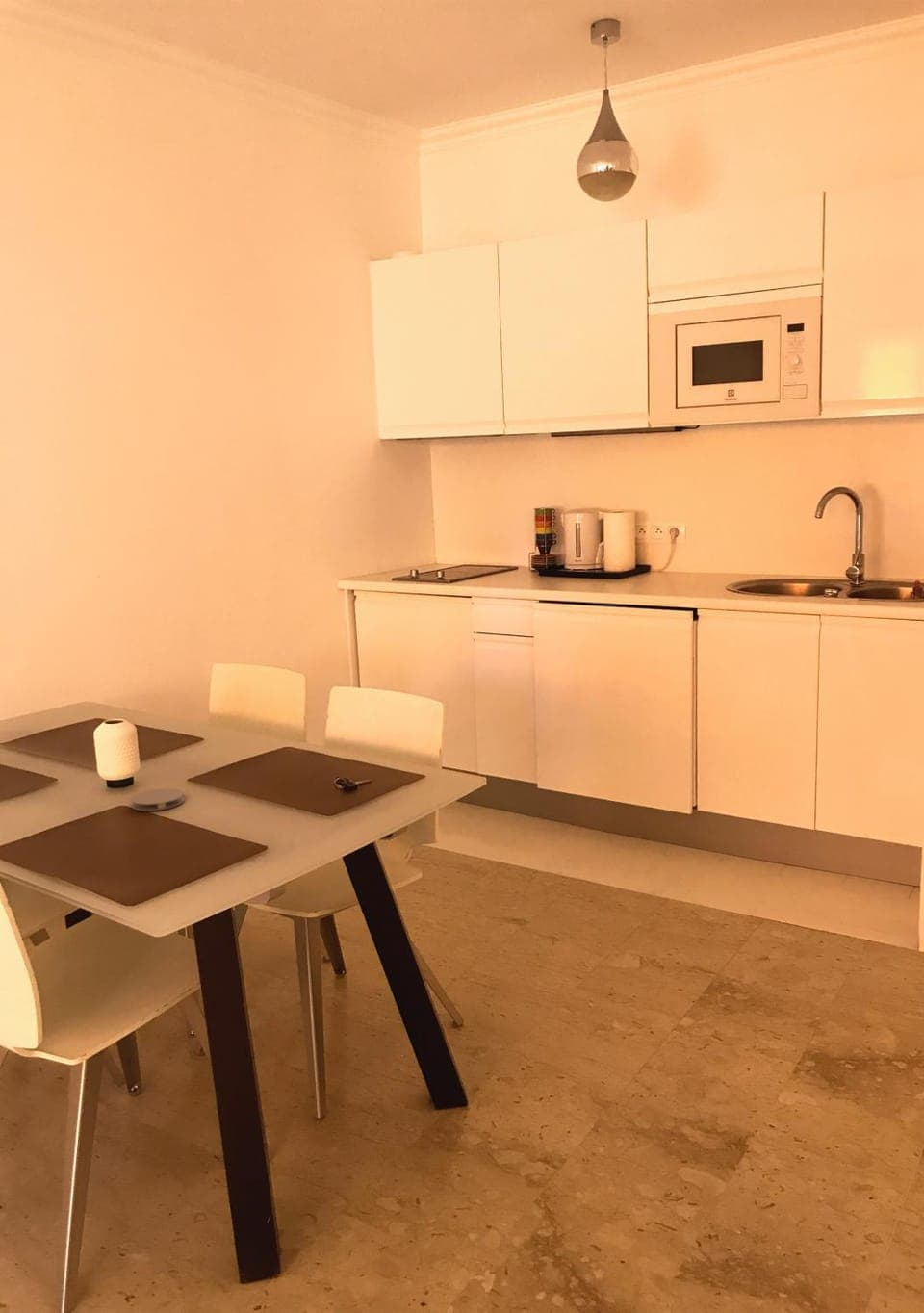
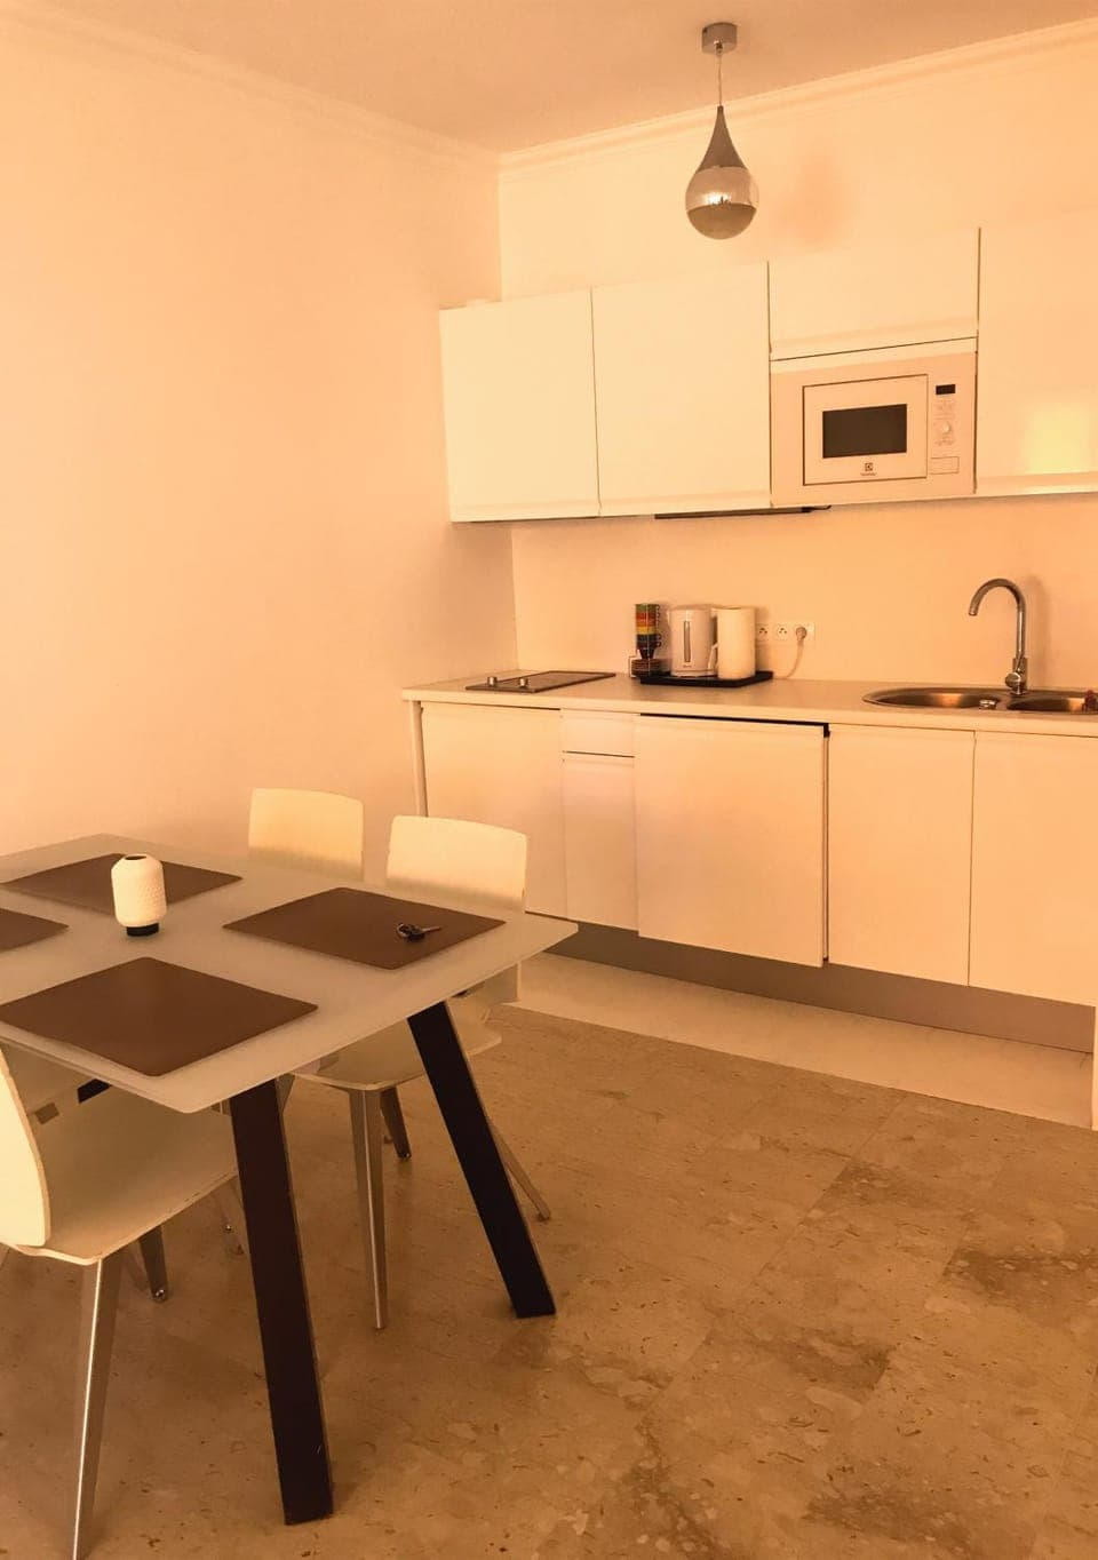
- coaster [130,787,186,812]
